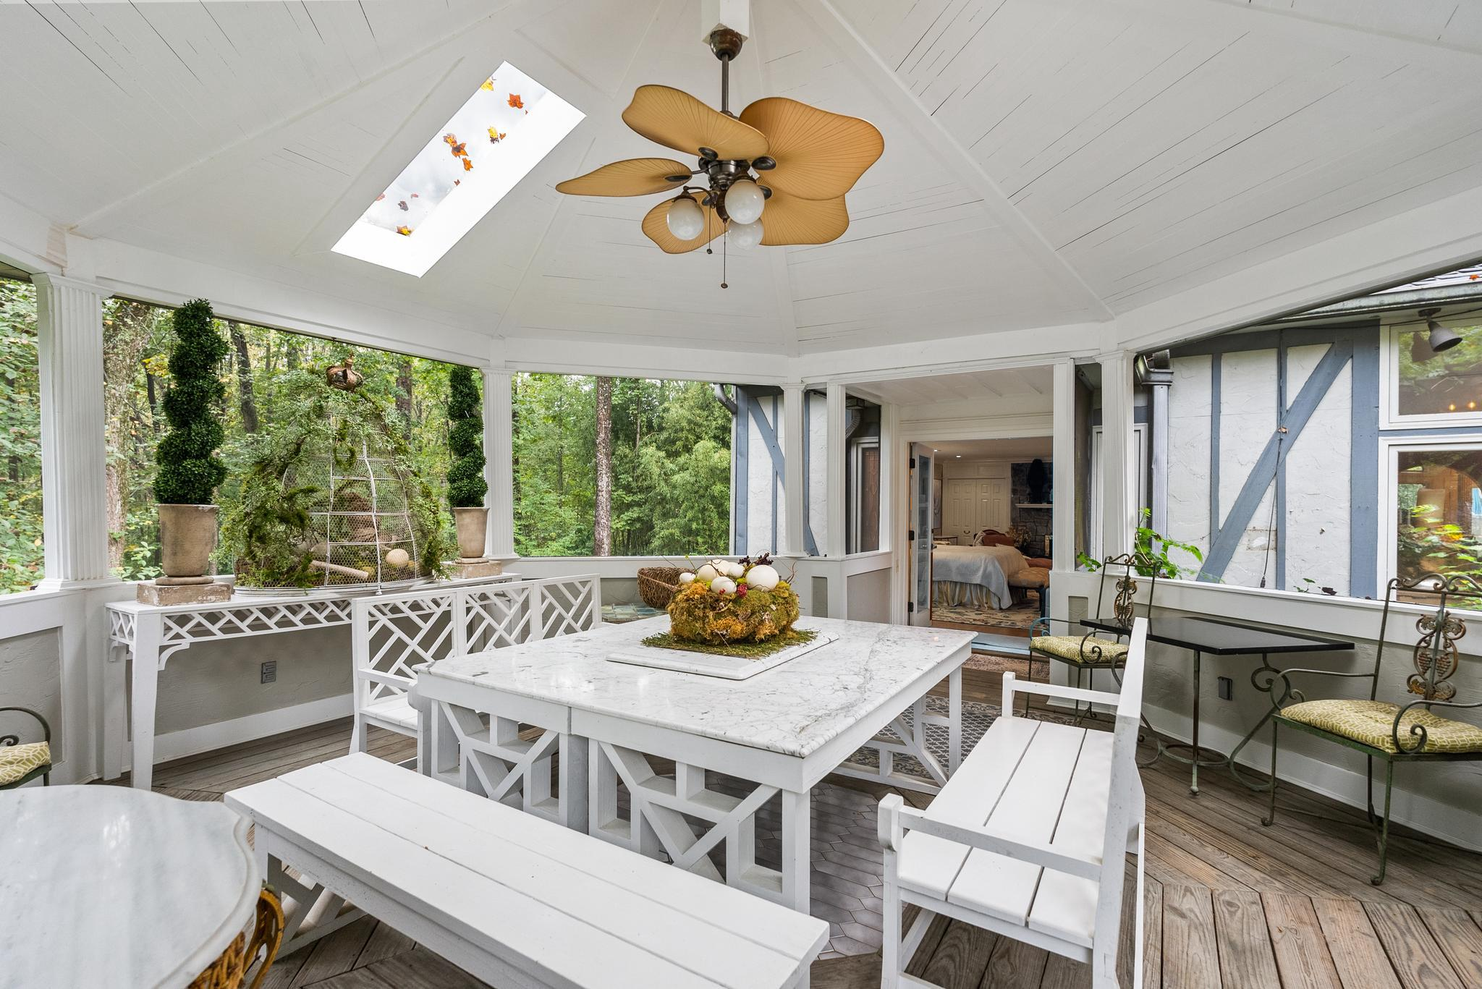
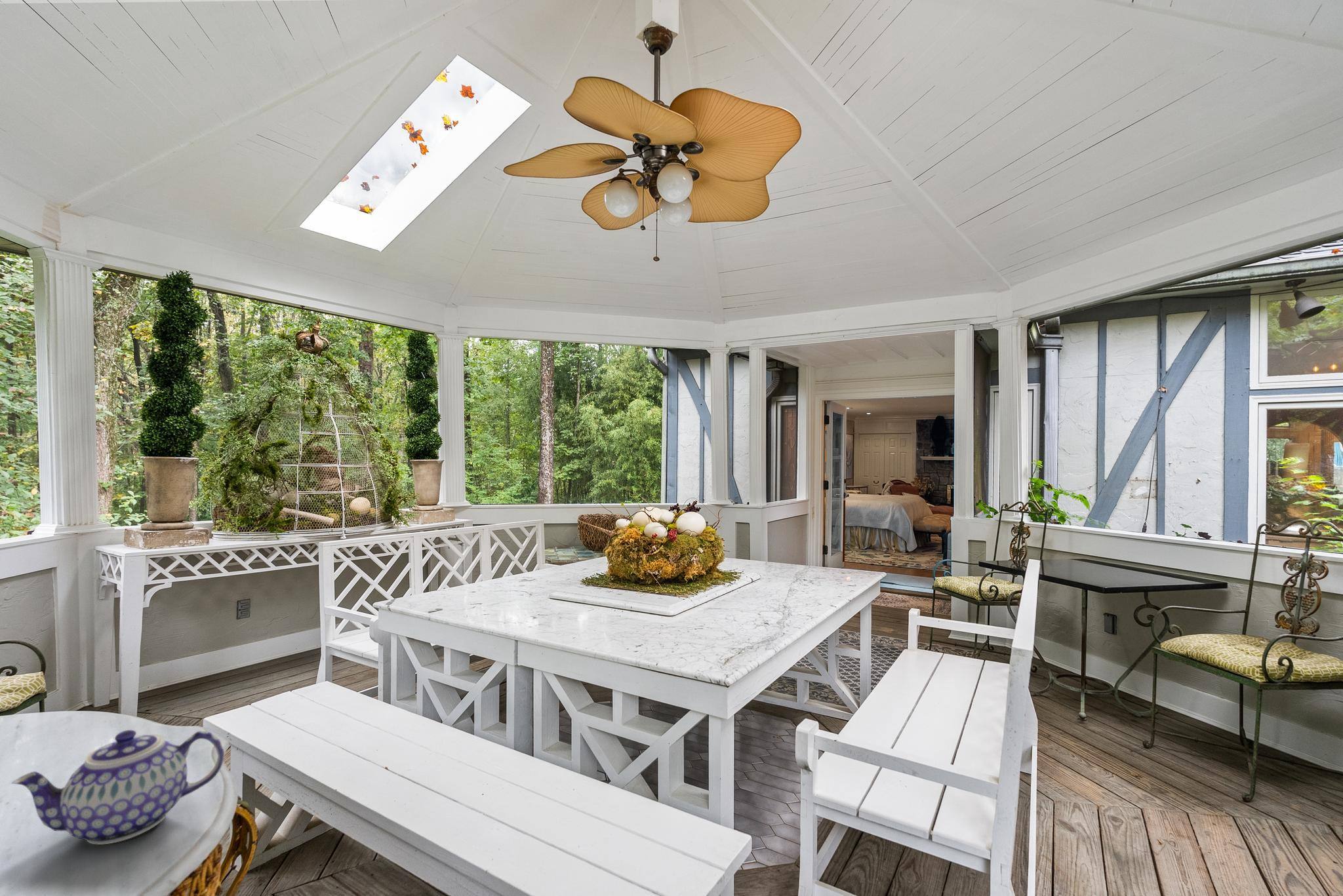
+ teapot [11,730,225,846]
